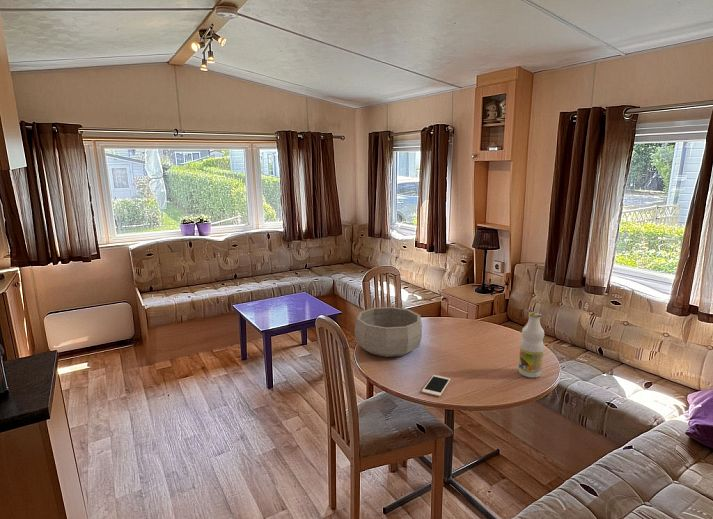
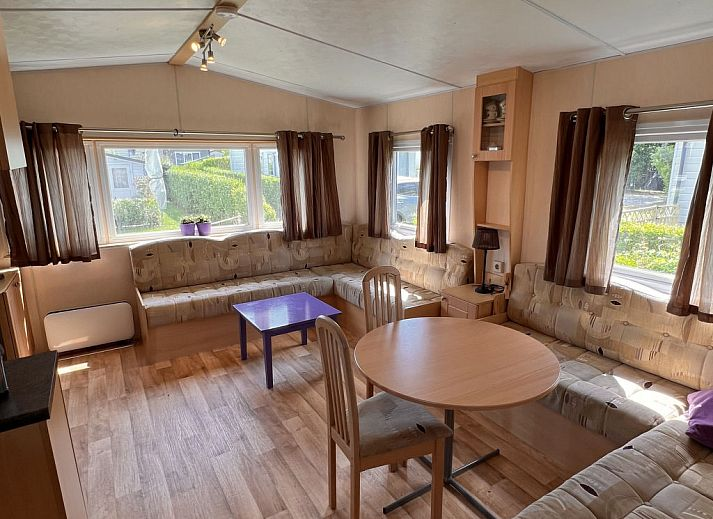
- decorative bowl [354,306,423,358]
- cell phone [421,374,451,397]
- bottle [518,311,545,379]
